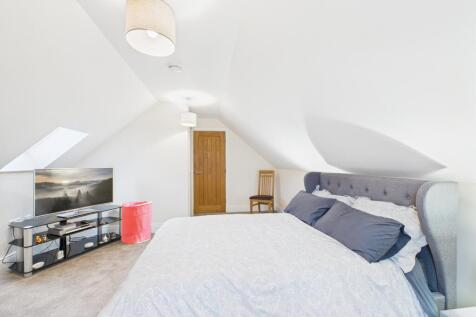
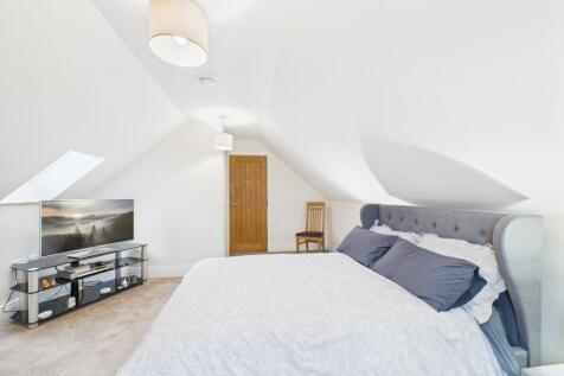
- laundry hamper [121,200,153,245]
